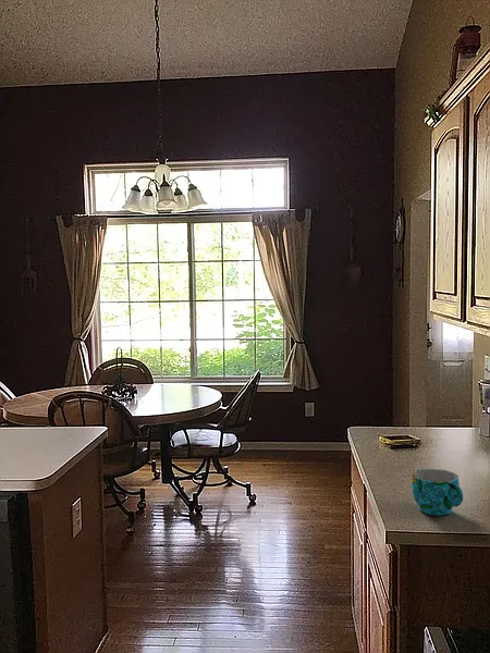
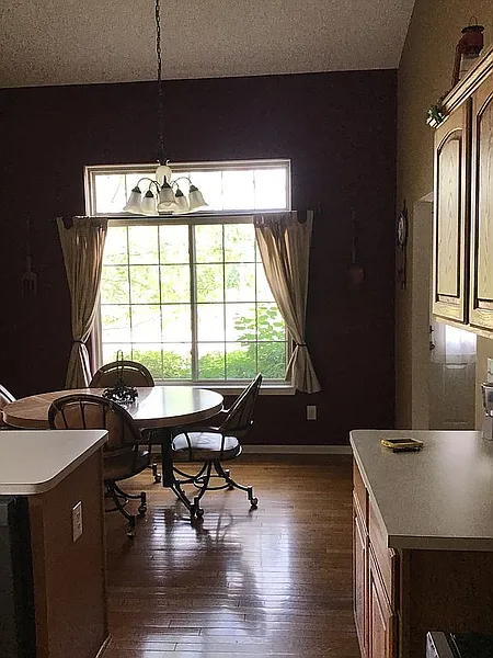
- cup [411,468,464,517]
